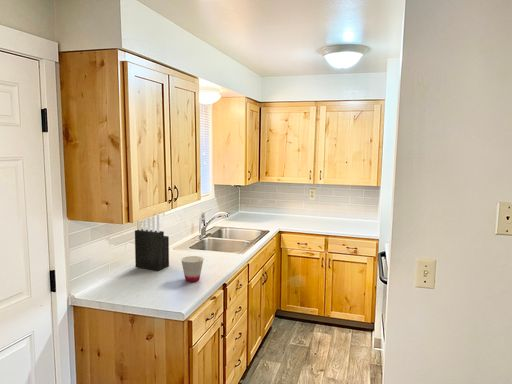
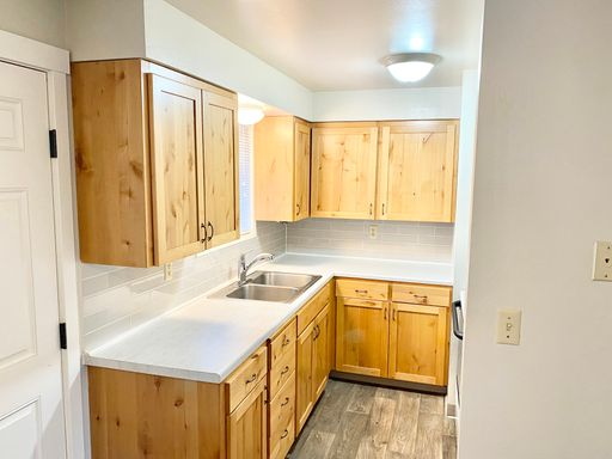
- knife block [134,214,170,272]
- cup [180,255,204,283]
